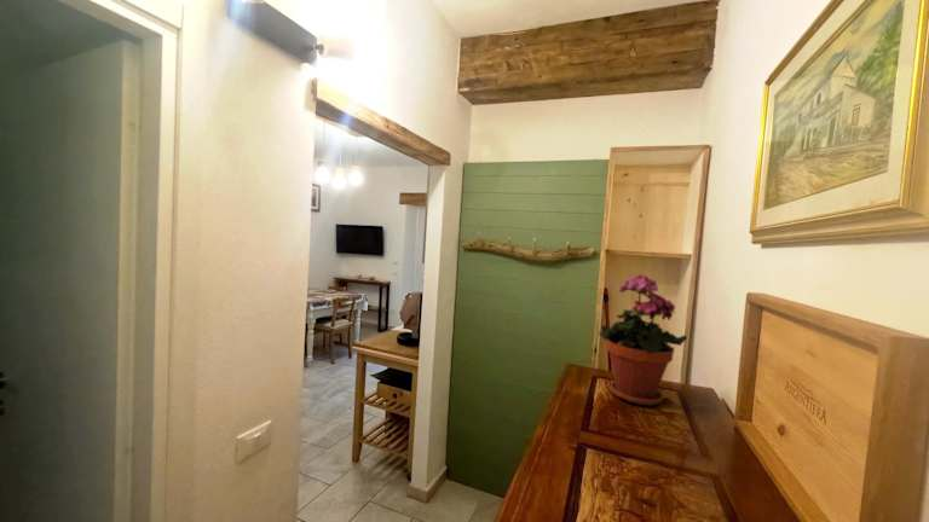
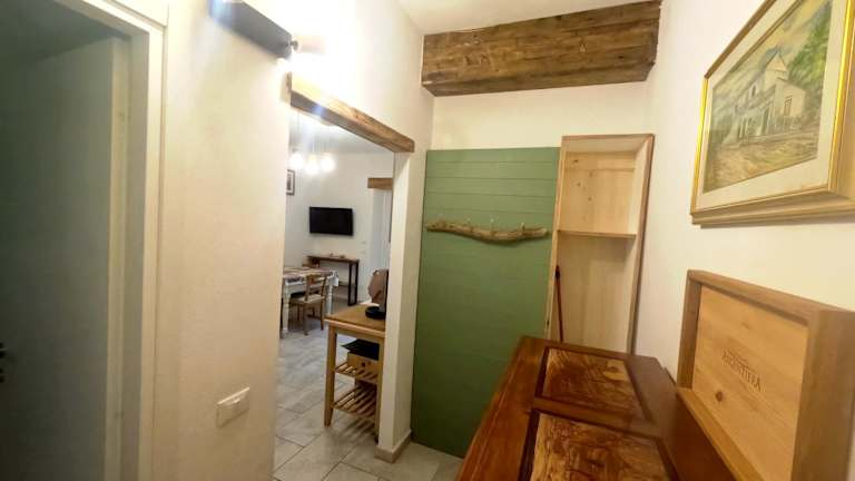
- potted plant [598,273,688,407]
